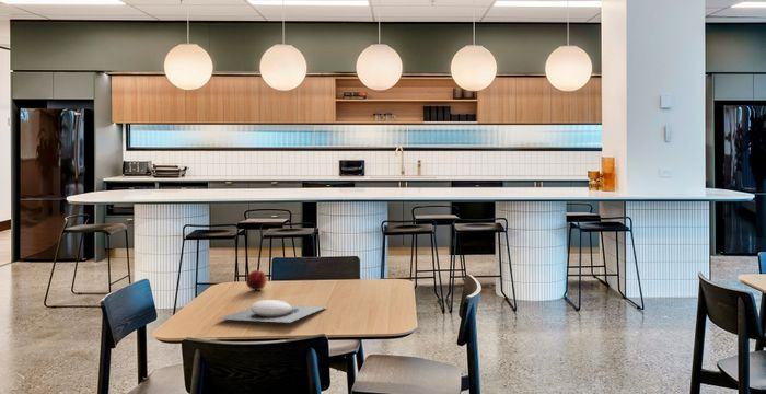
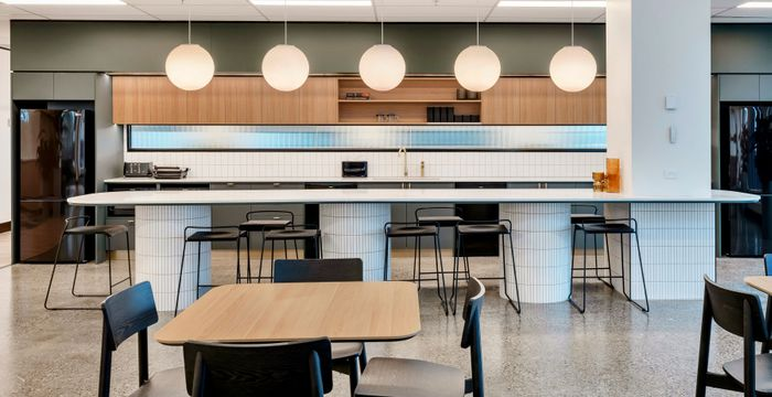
- fruit [245,269,268,291]
- plate [218,299,326,324]
